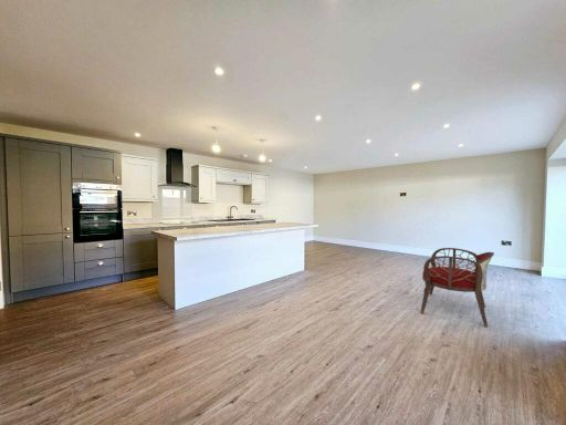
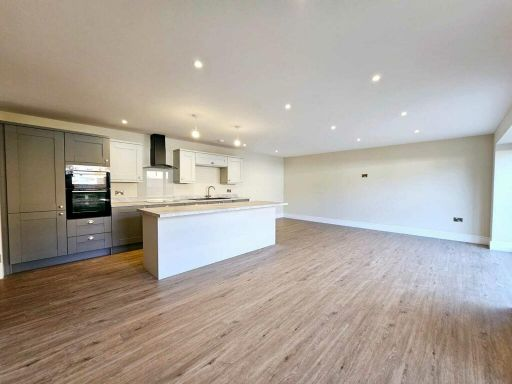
- armchair [419,247,495,328]
